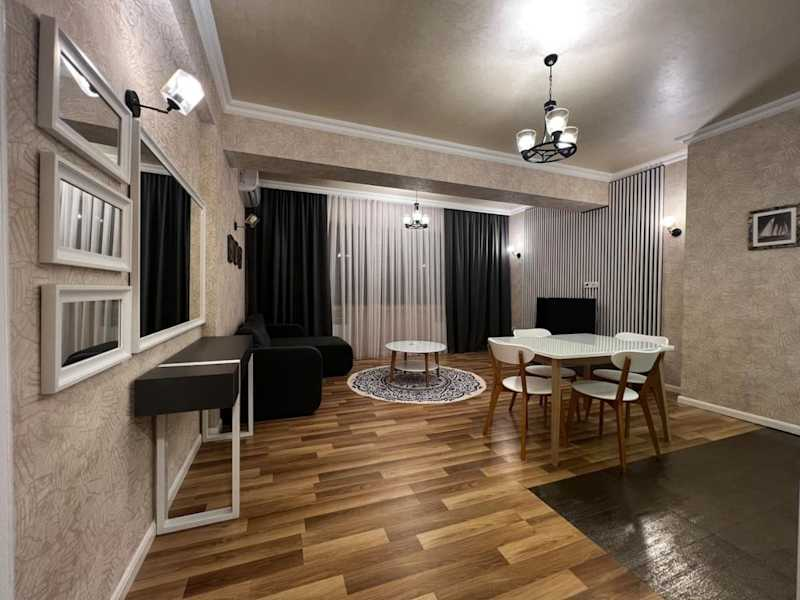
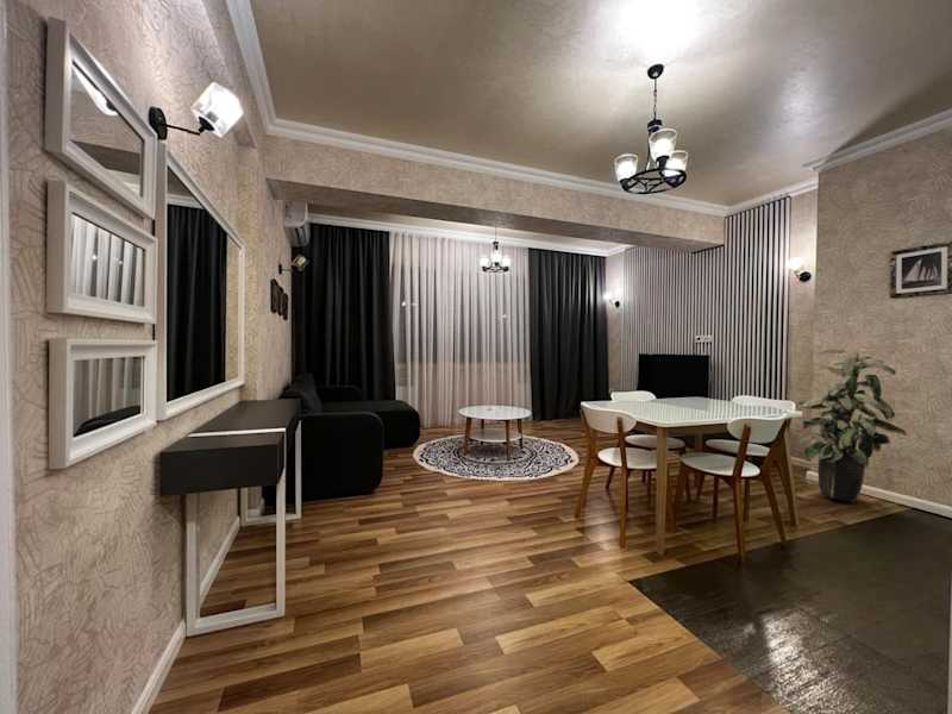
+ indoor plant [795,347,908,503]
